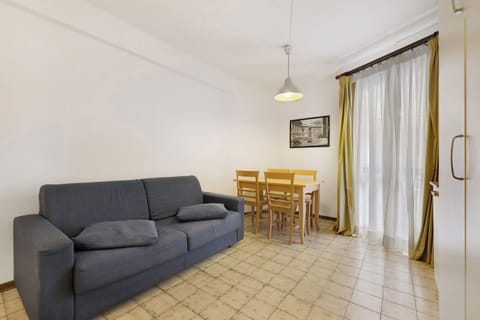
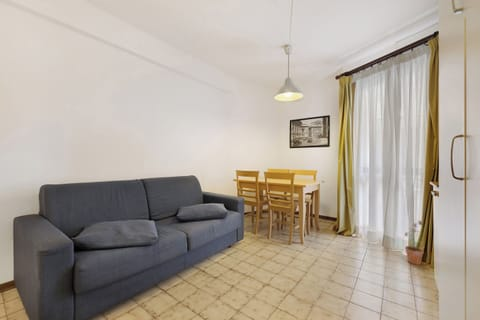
+ potted plant [404,219,425,266]
